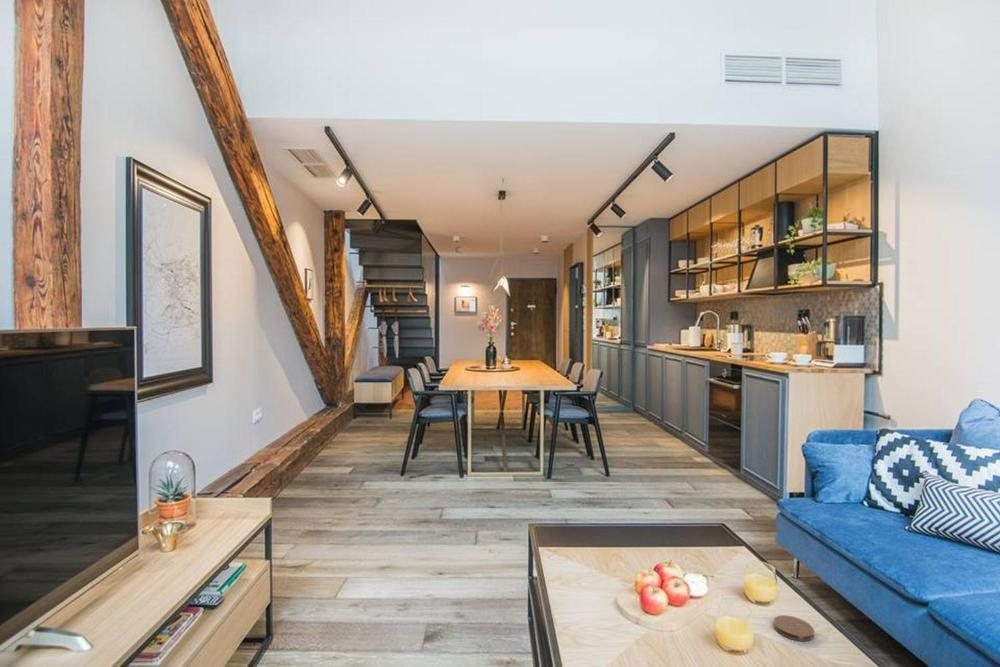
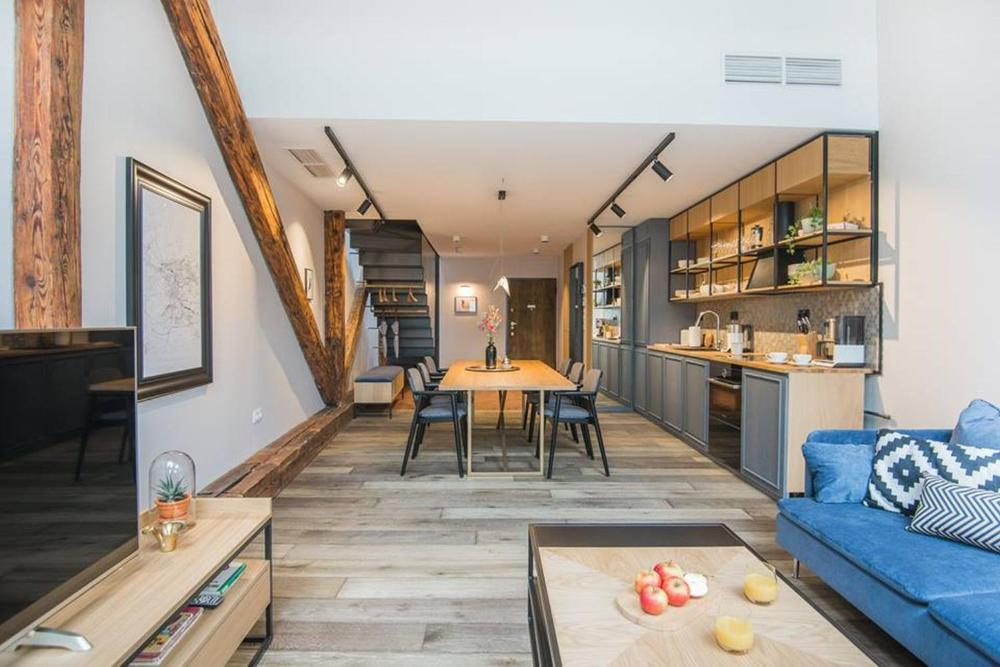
- coaster [773,614,815,642]
